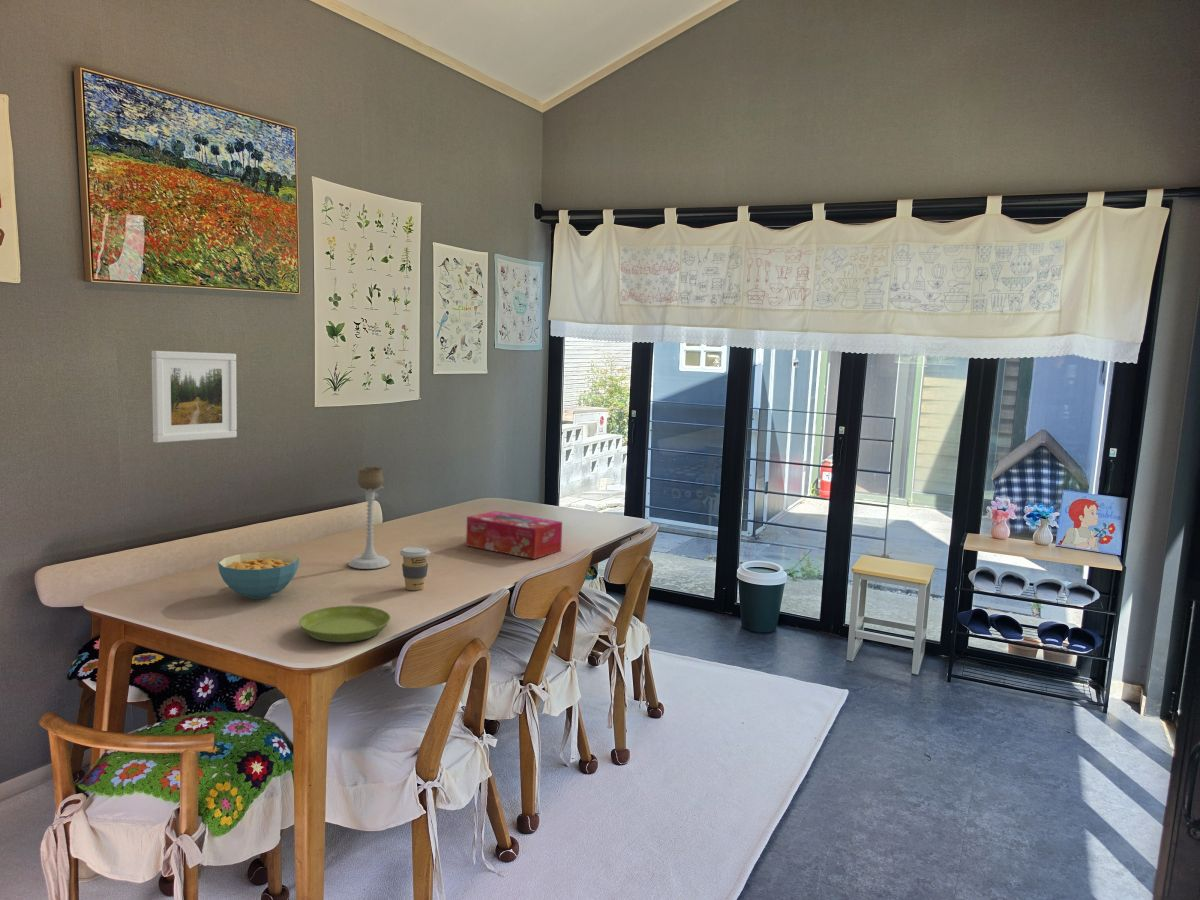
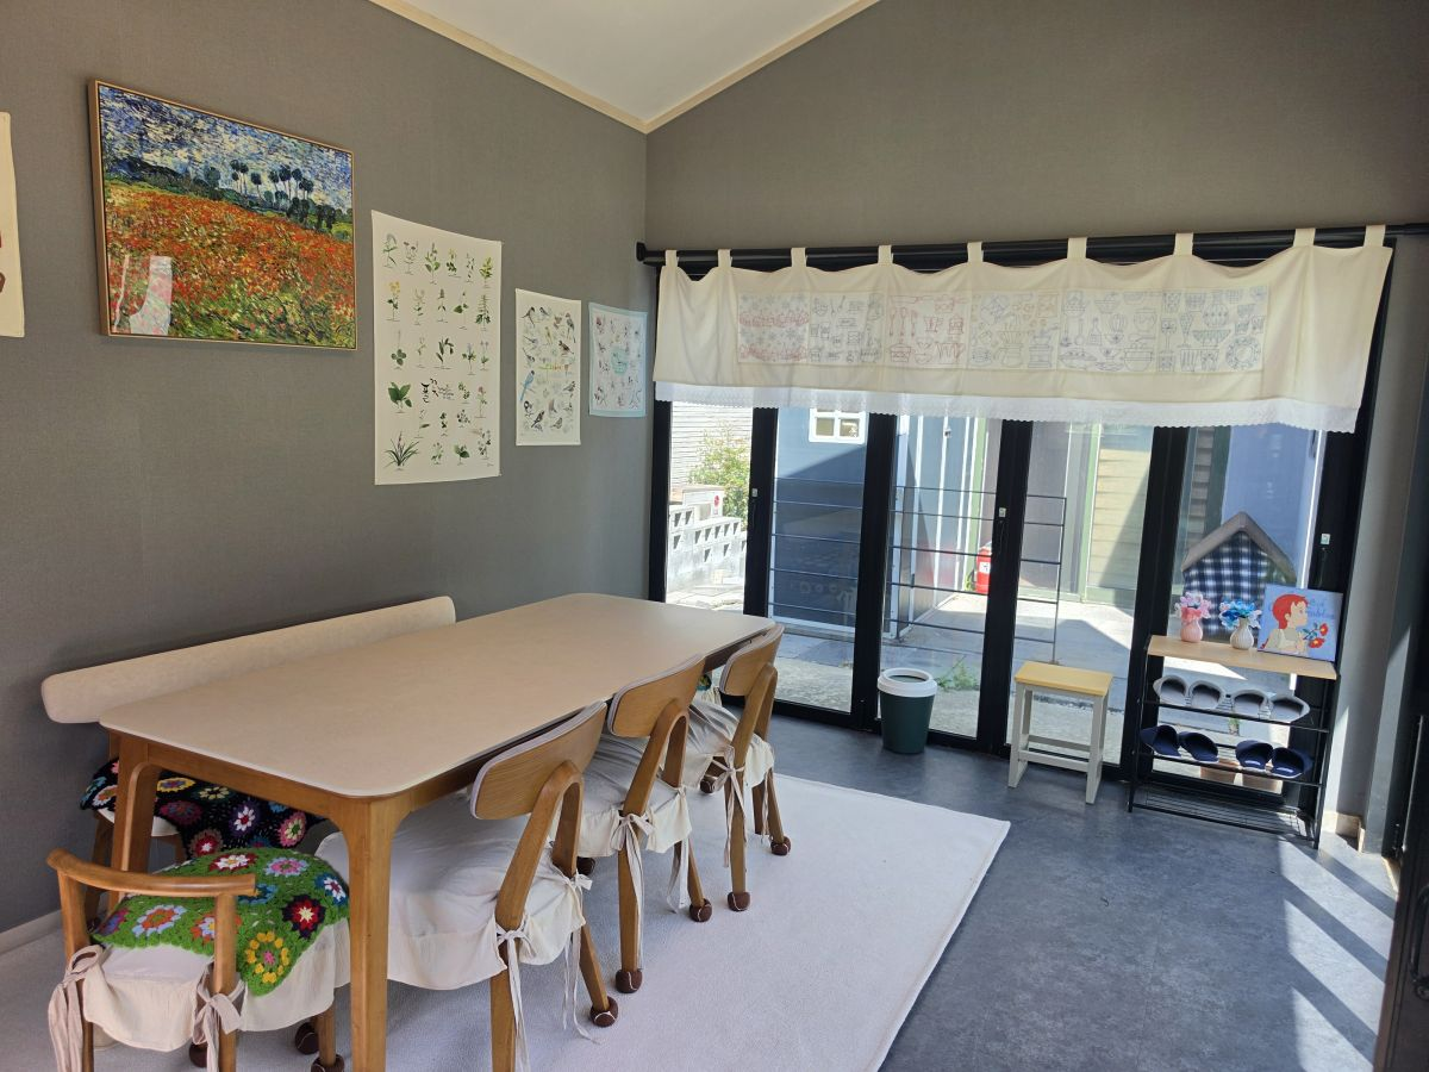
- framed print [151,350,238,444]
- candle holder [348,466,391,570]
- coffee cup [399,546,431,591]
- tissue box [465,510,563,560]
- cereal bowl [217,551,300,600]
- saucer [298,605,392,643]
